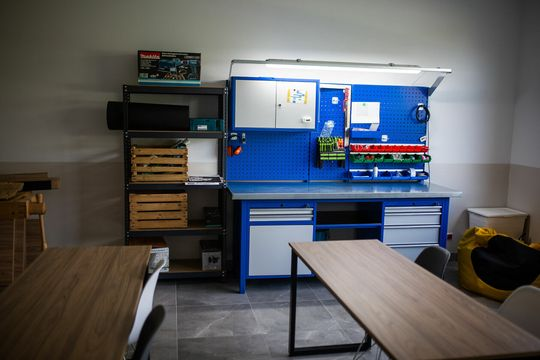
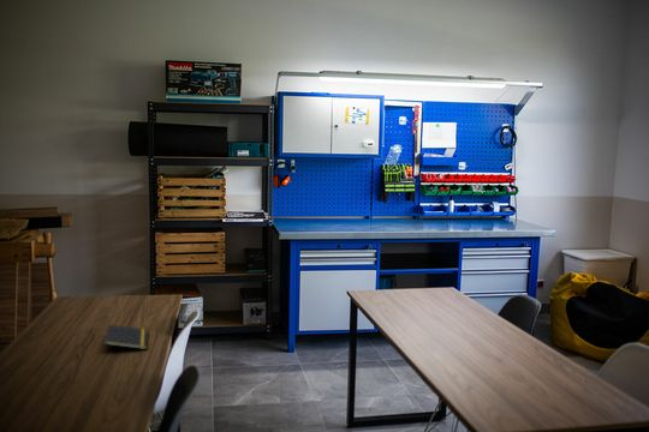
+ notepad [102,324,148,354]
